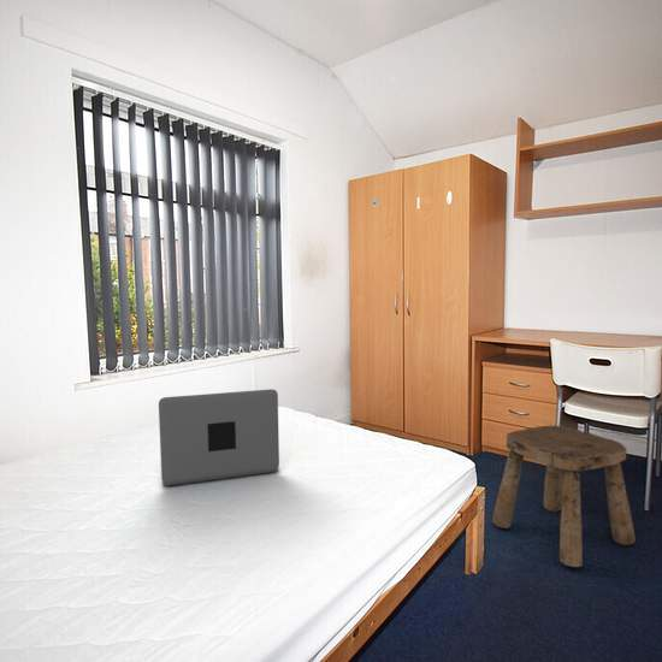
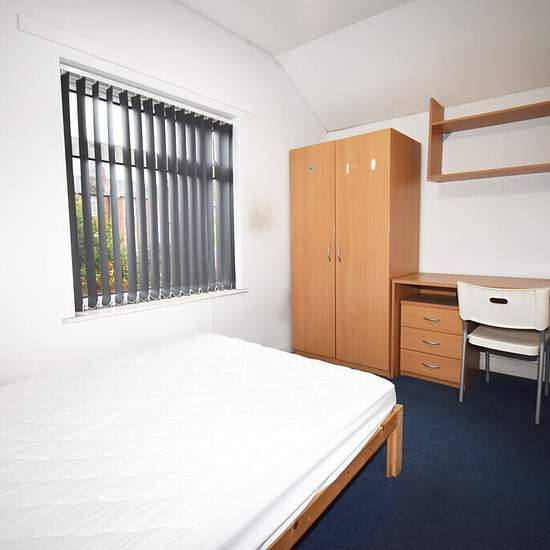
- stool [491,425,637,568]
- laptop [158,388,280,486]
